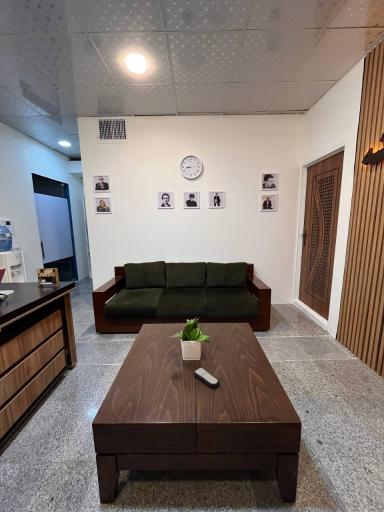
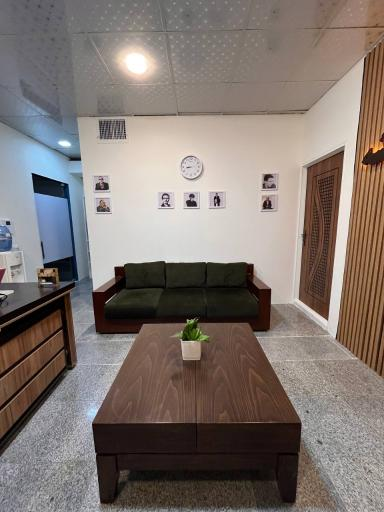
- remote control [193,367,220,388]
